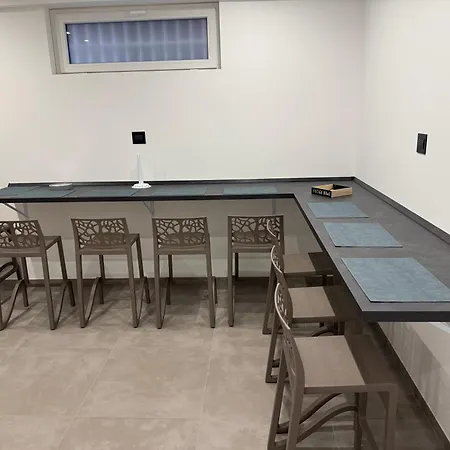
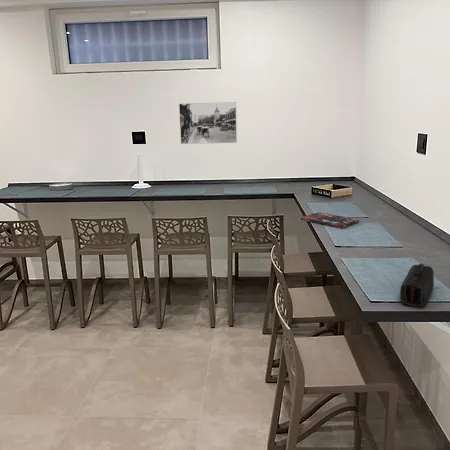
+ pencil case [399,263,435,308]
+ book [300,211,360,229]
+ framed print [178,101,238,145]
